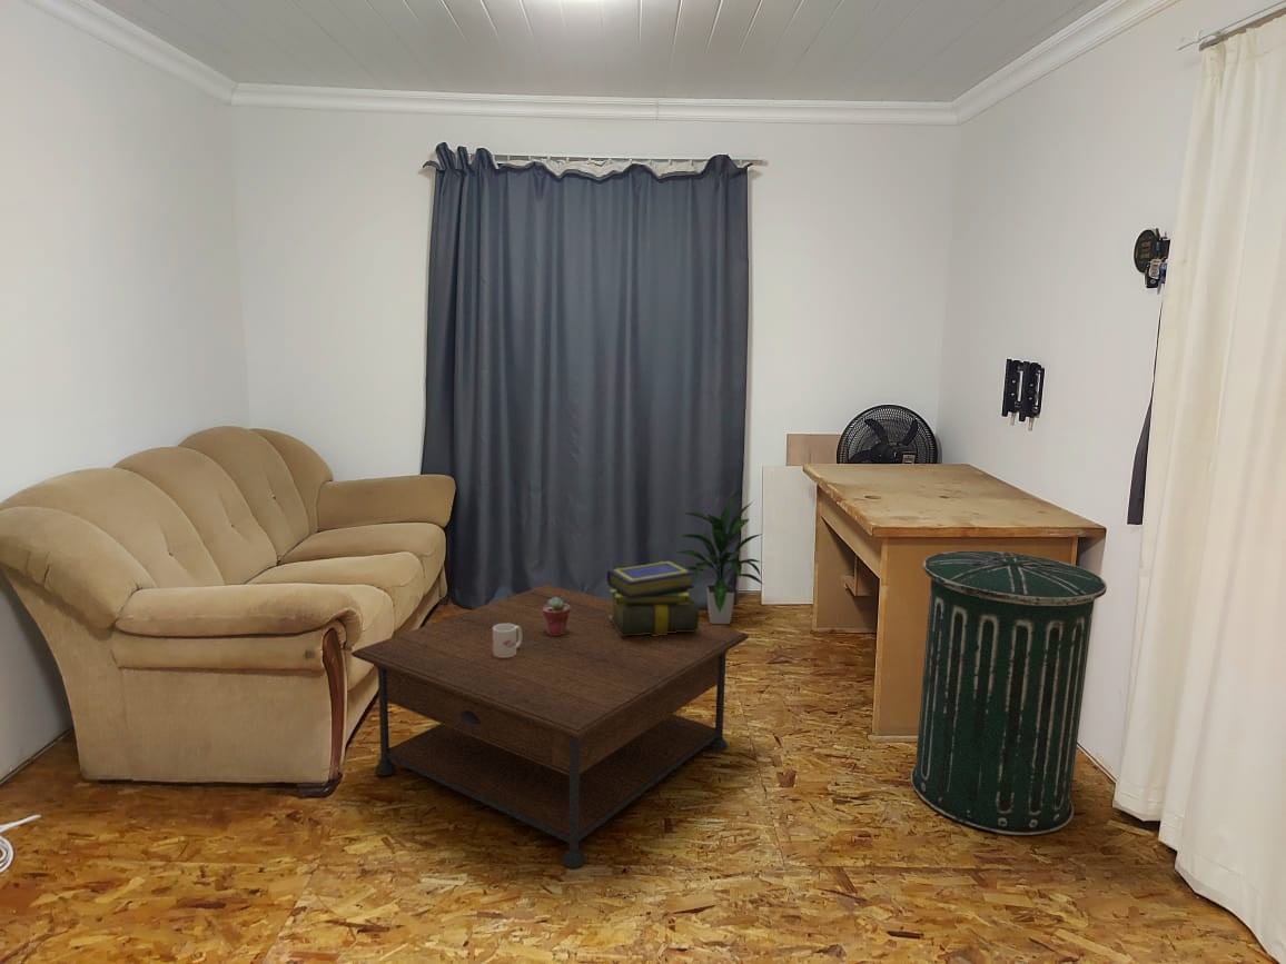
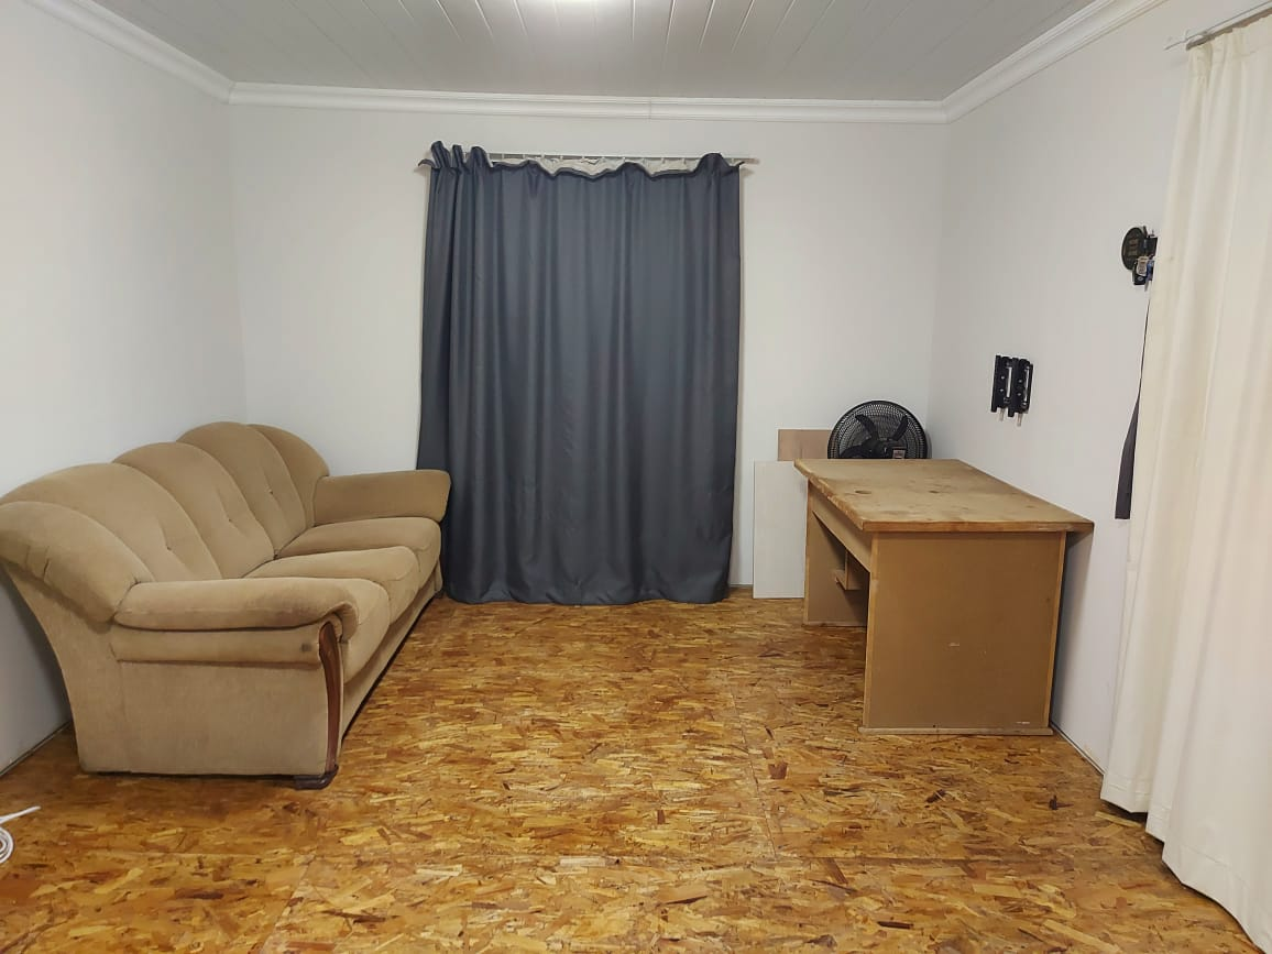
- stack of books [605,559,700,636]
- potted succulent [543,598,571,635]
- indoor plant [675,498,763,625]
- mug [493,624,522,657]
- coffee table [350,584,750,868]
- trash can [910,549,1108,836]
